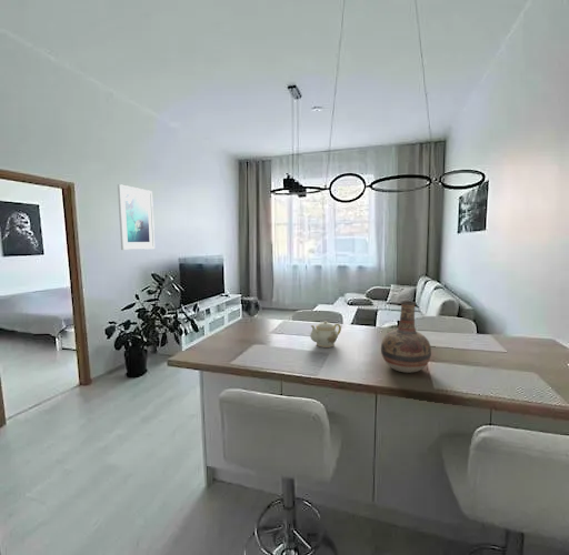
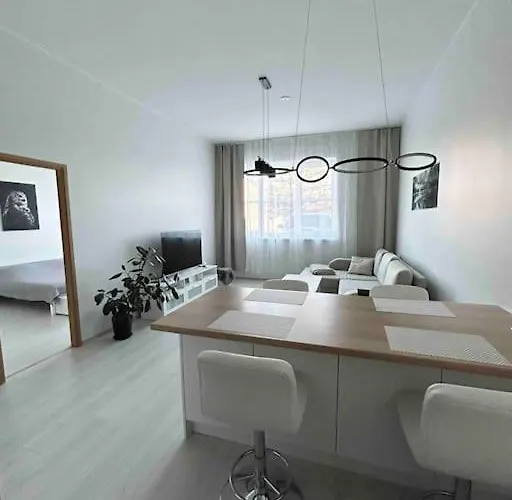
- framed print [117,183,156,251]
- vase [380,300,432,374]
- teapot [309,320,342,349]
